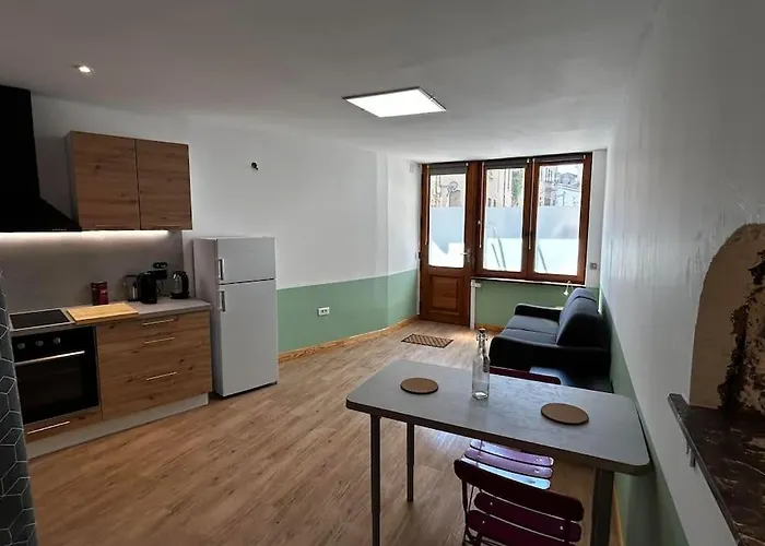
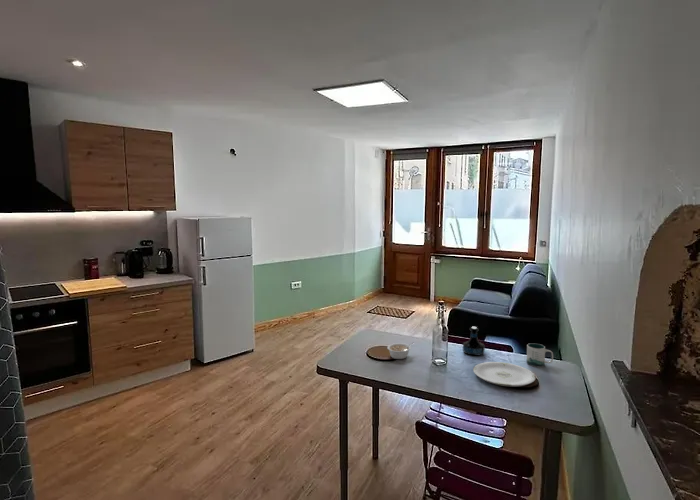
+ tequila bottle [462,326,486,357]
+ mug [526,343,554,368]
+ legume [386,342,415,360]
+ plate [472,361,537,388]
